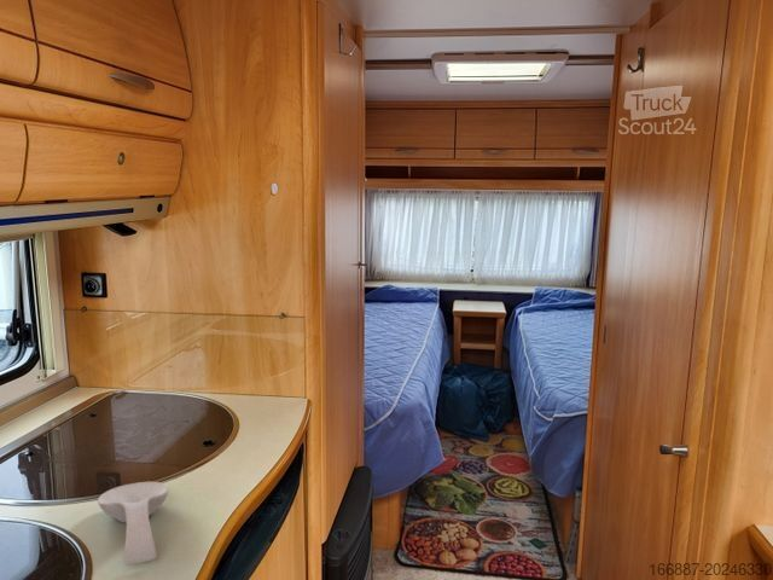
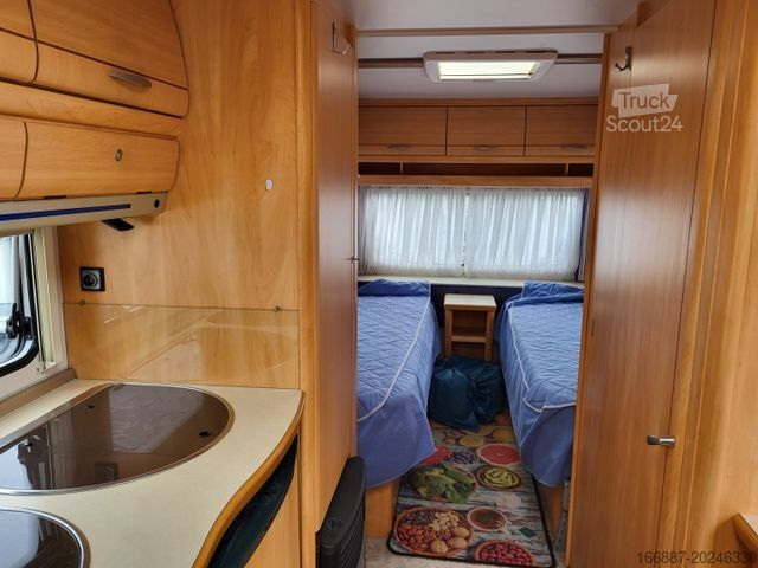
- spoon rest [97,481,169,567]
